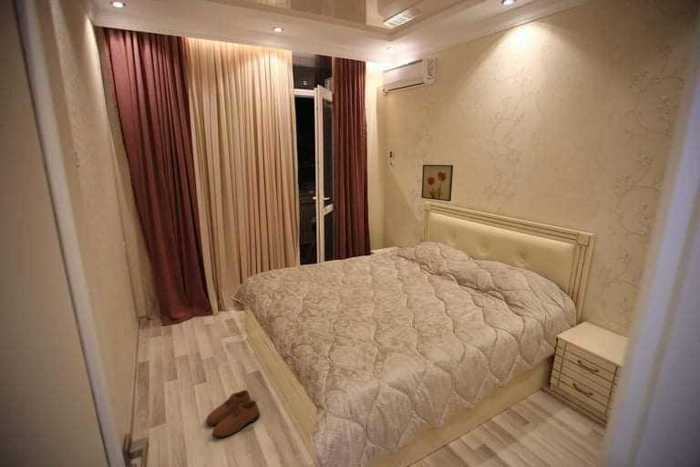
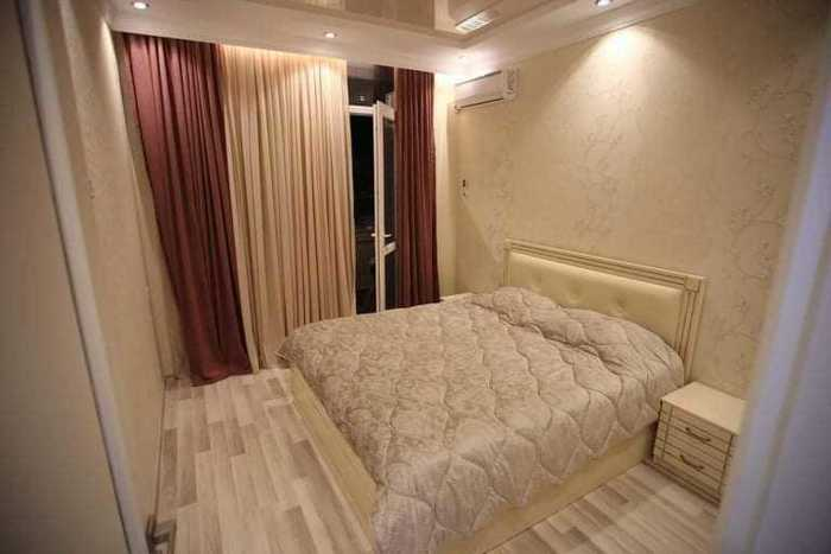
- shoe [205,389,261,439]
- wall art [420,164,454,202]
